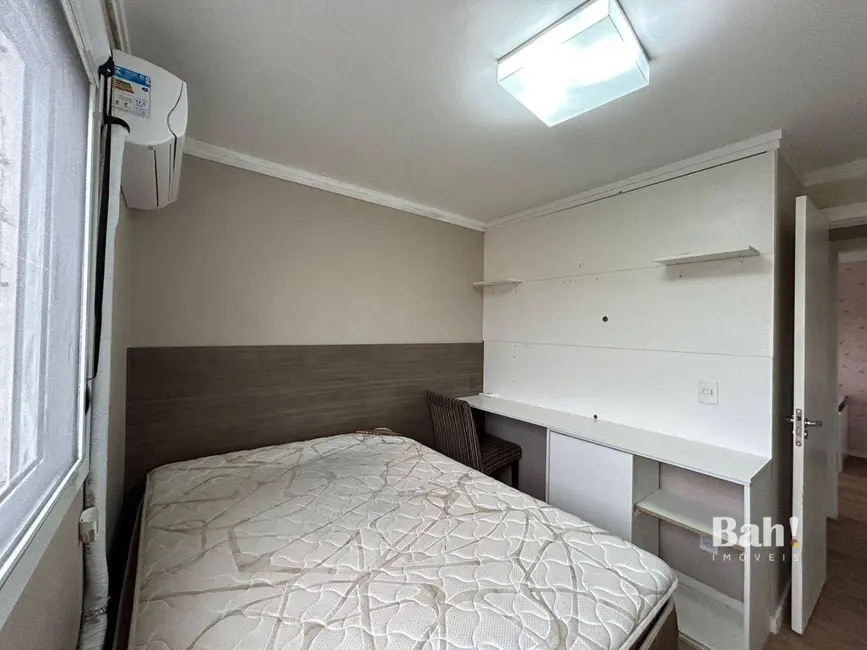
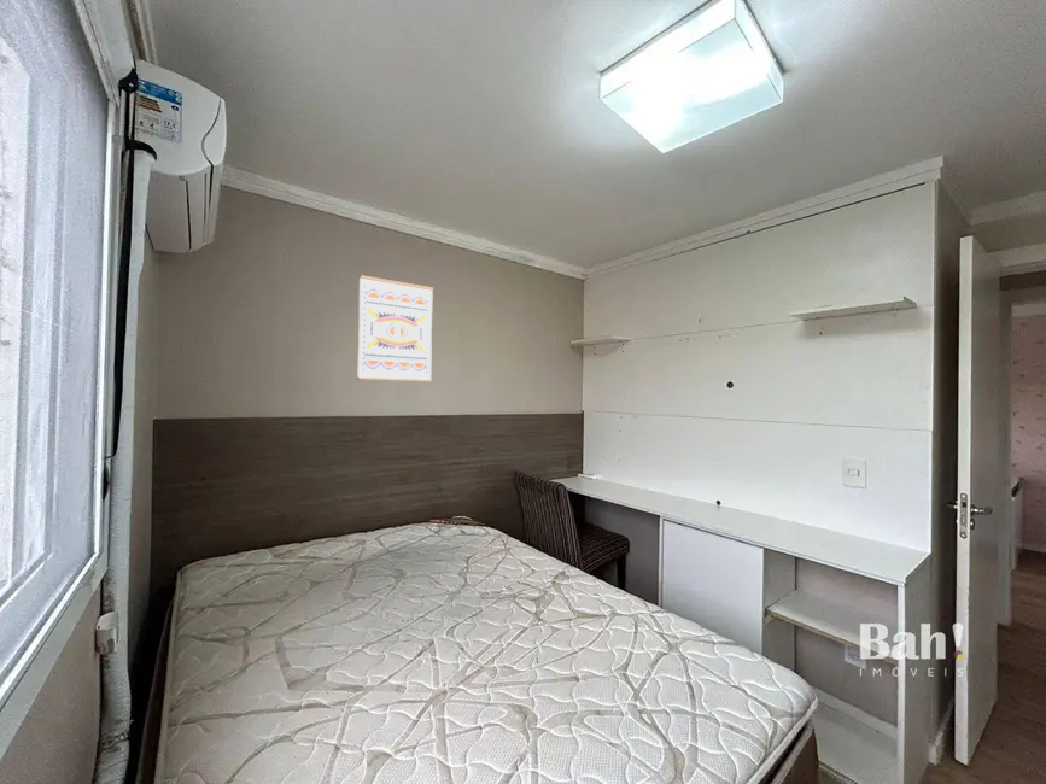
+ wall art [356,274,434,382]
